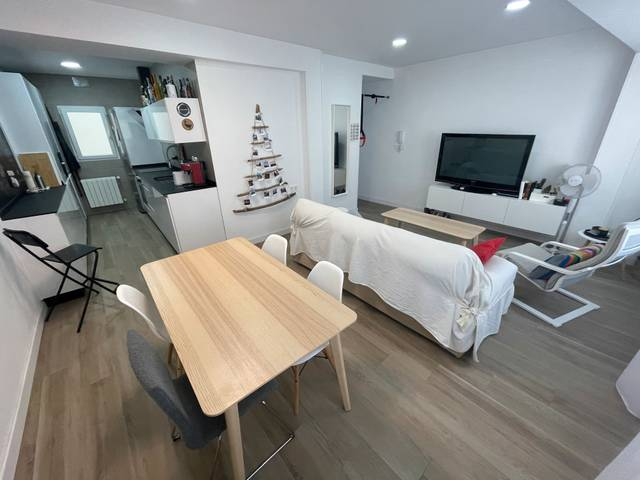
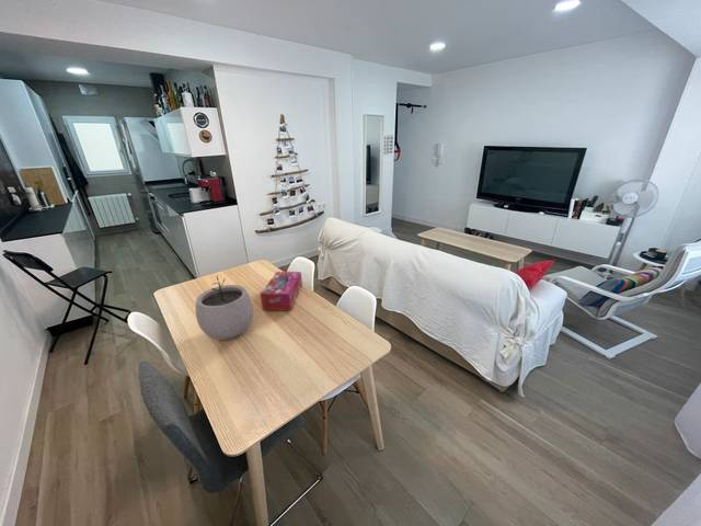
+ plant pot [195,275,254,341]
+ tissue box [260,271,303,311]
